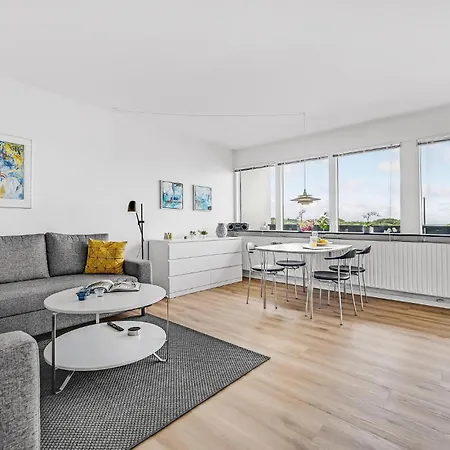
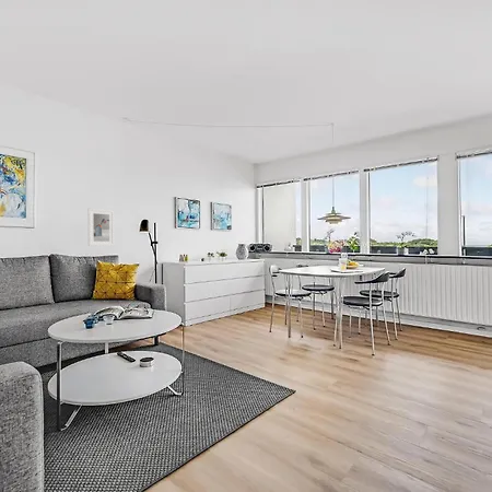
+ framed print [87,208,115,247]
